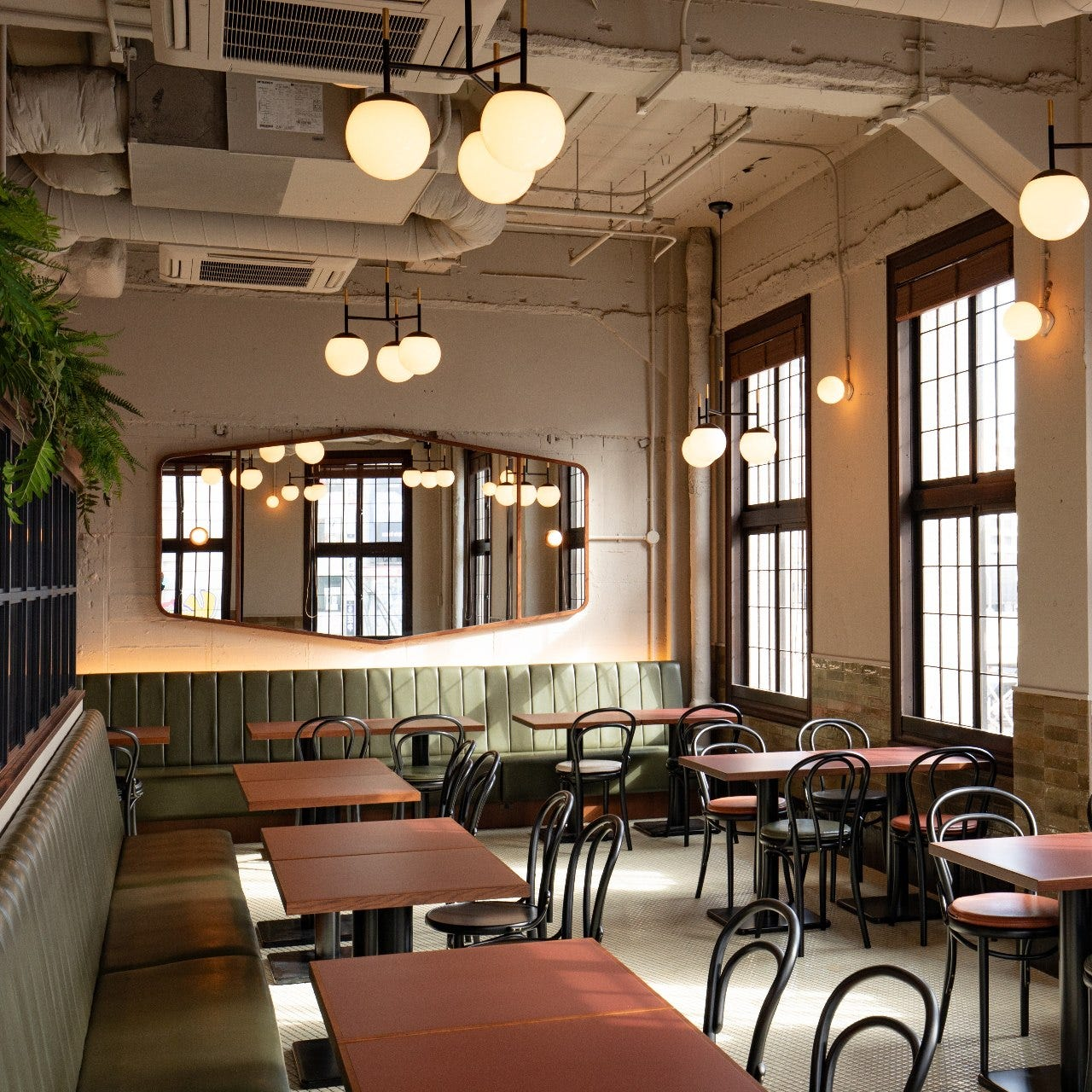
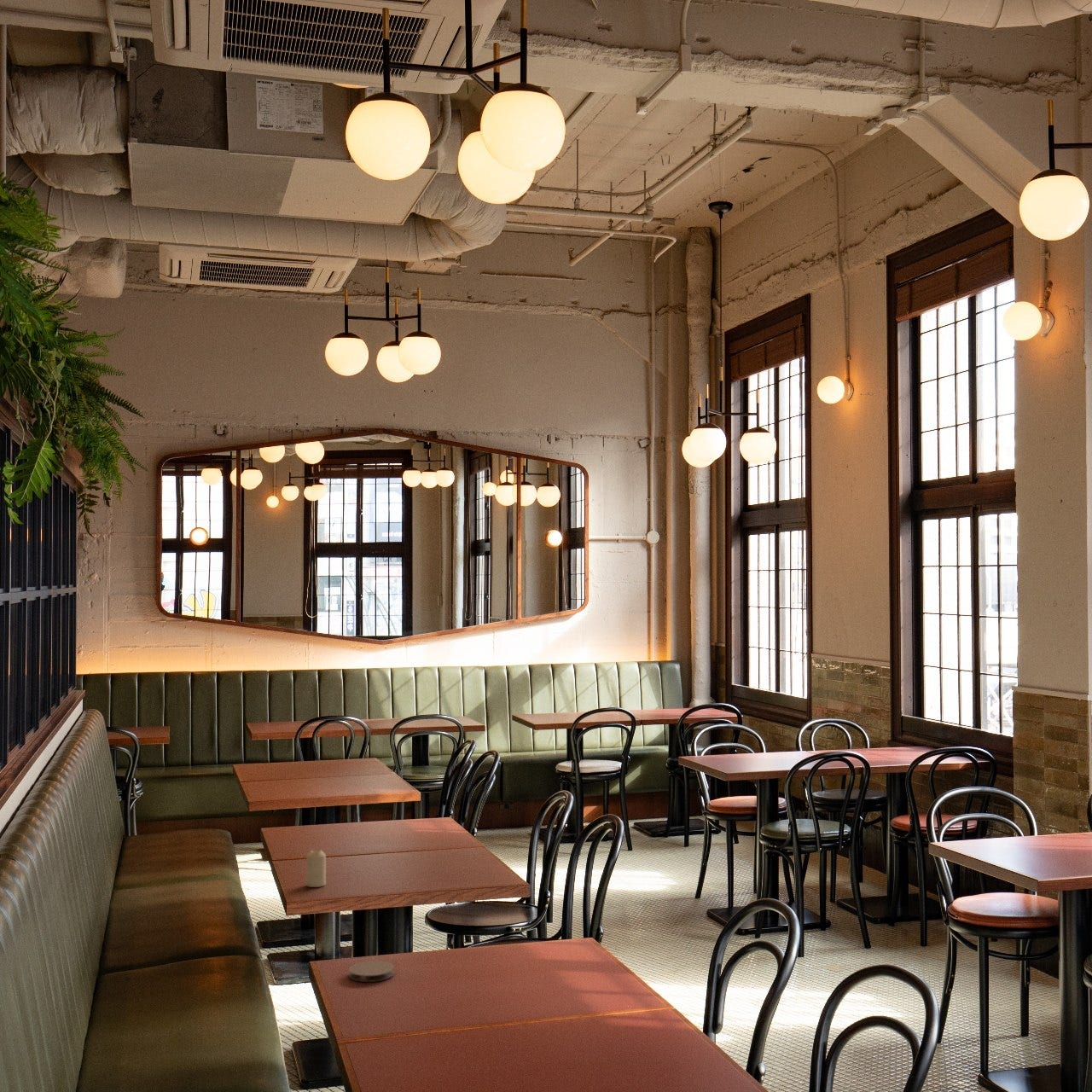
+ candle [305,849,327,888]
+ coaster [348,960,395,983]
